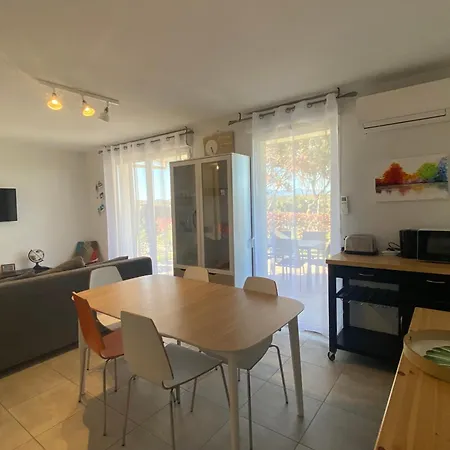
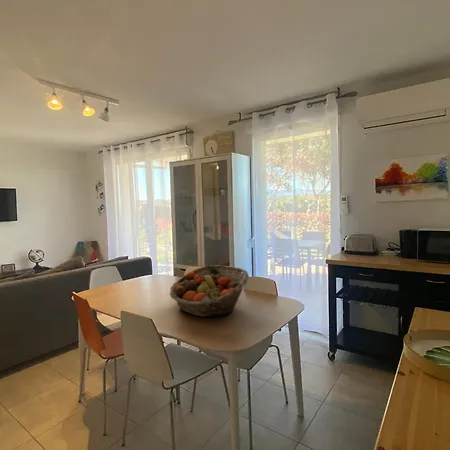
+ fruit basket [169,264,250,318]
